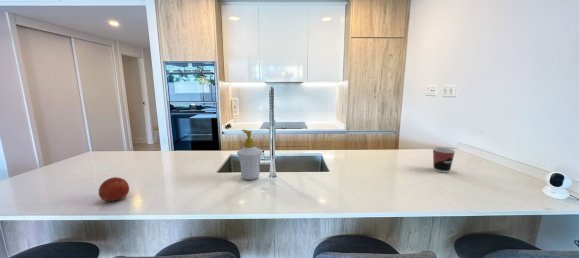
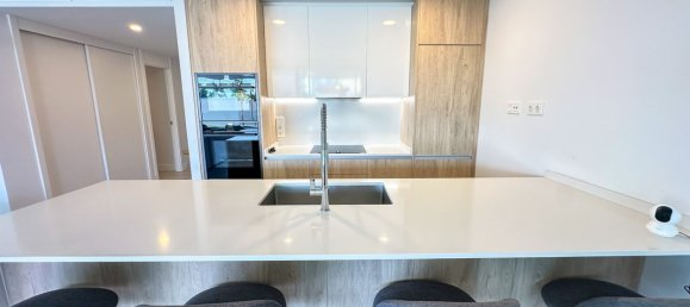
- soap bottle [236,129,263,181]
- fruit [98,176,130,203]
- cup [432,146,457,174]
